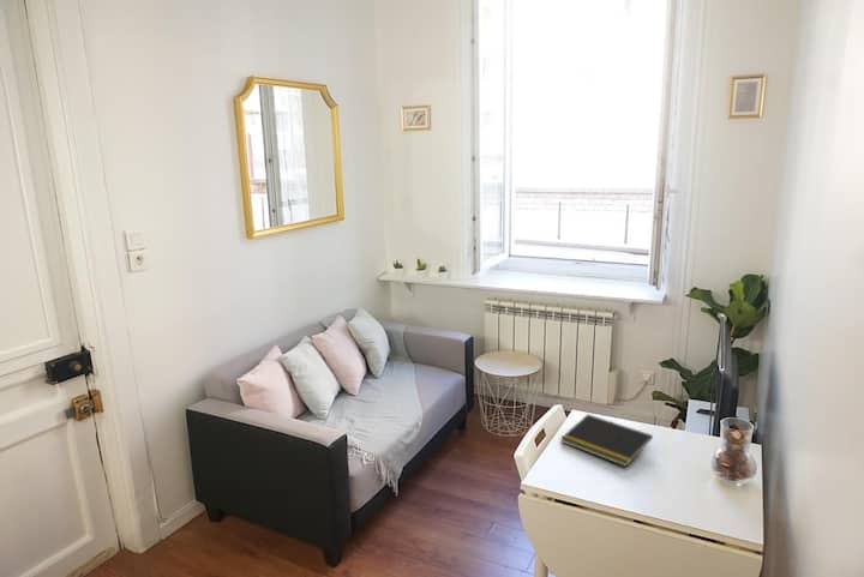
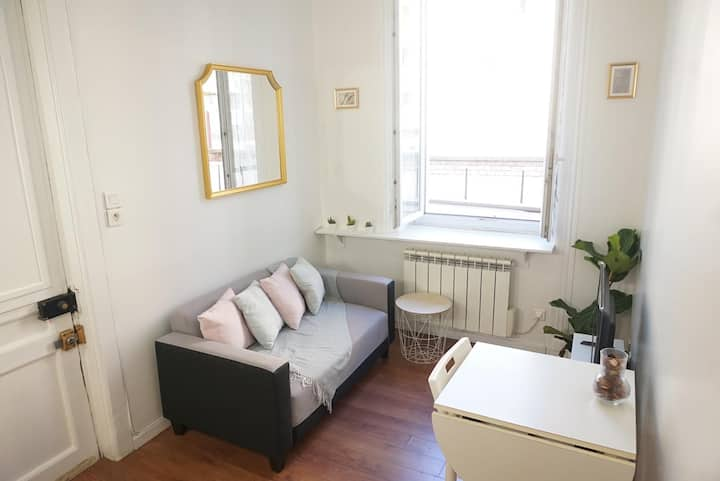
- notepad [559,413,654,468]
